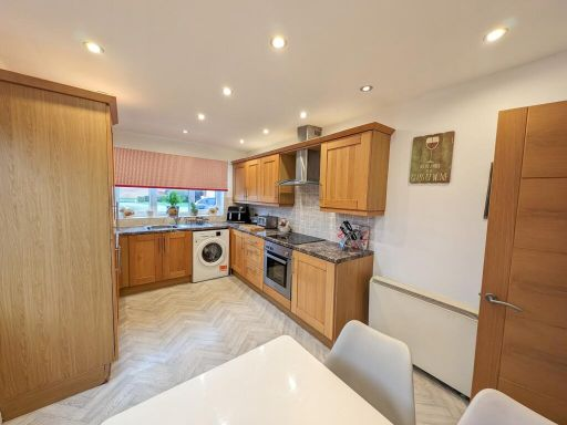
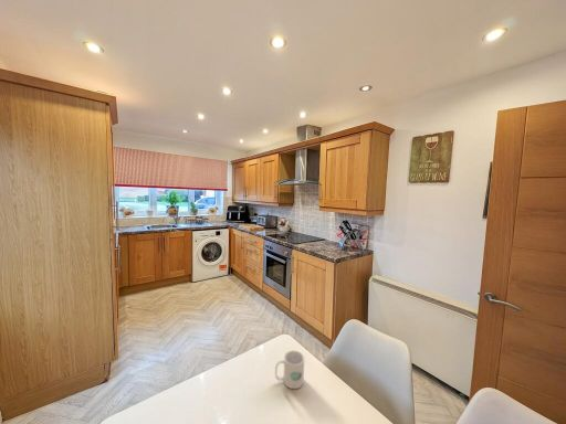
+ mug [274,349,305,390]
